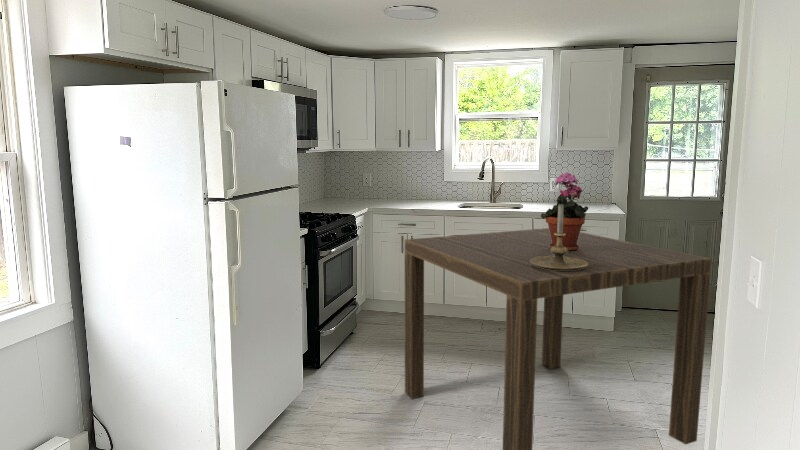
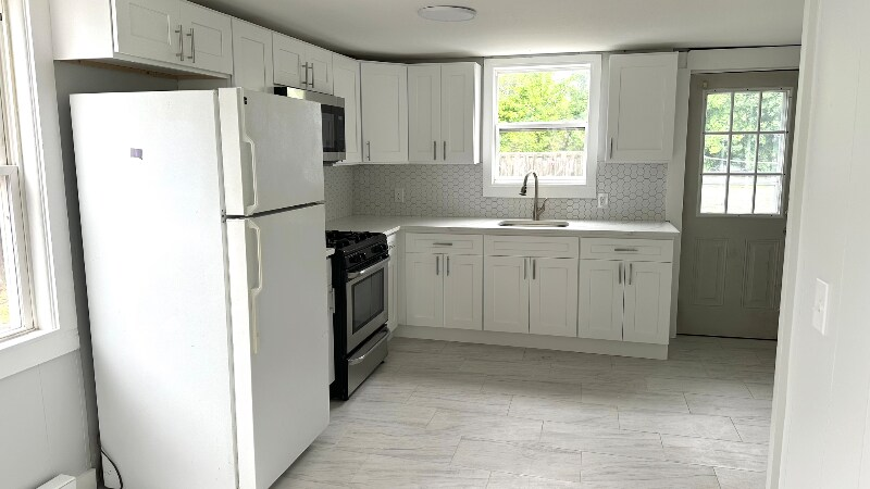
- dining table [404,227,713,450]
- potted plant [540,171,589,252]
- candle holder [530,204,588,270]
